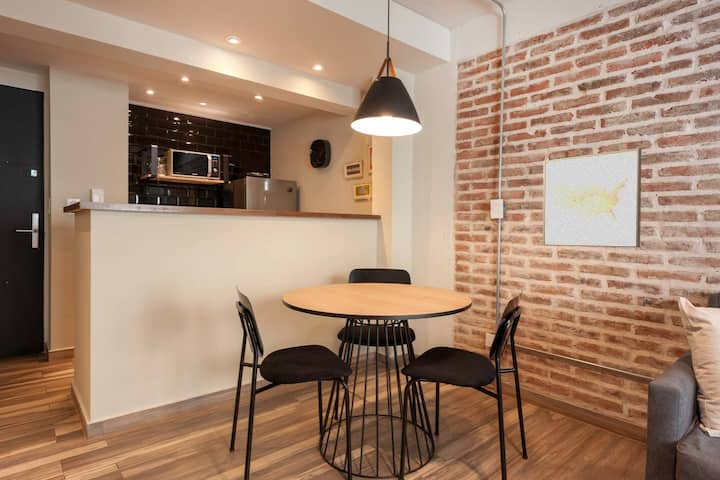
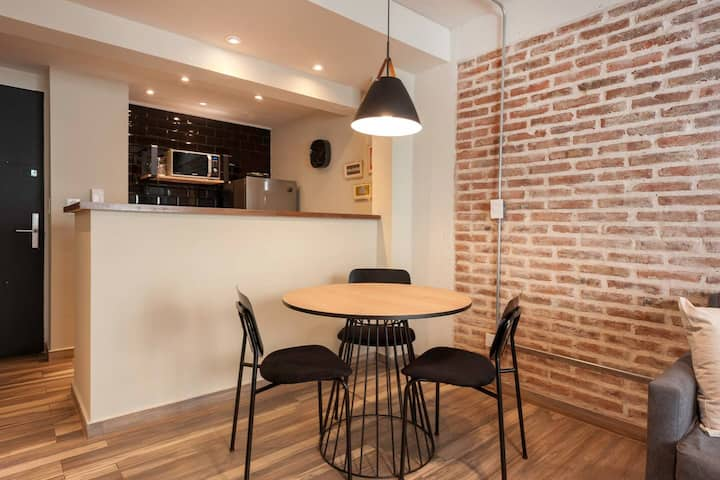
- wall art [542,147,642,249]
